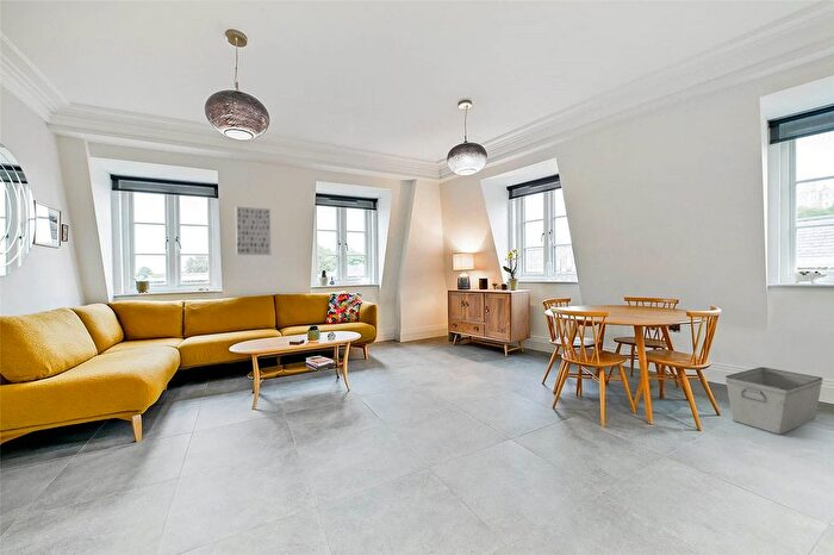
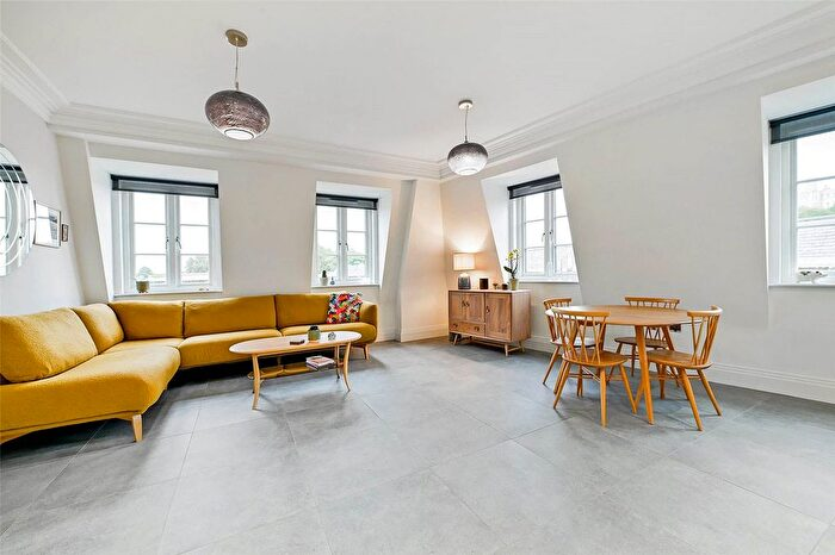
- storage bin [724,366,824,436]
- wall art [235,206,272,256]
